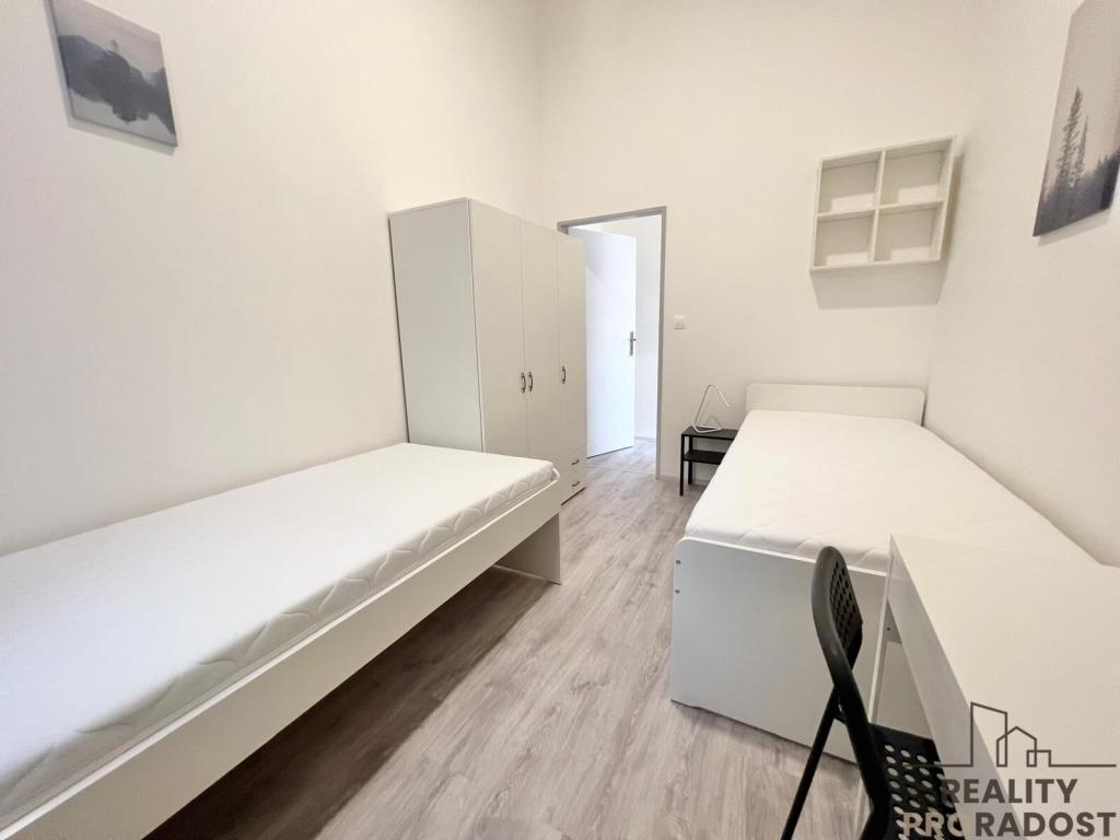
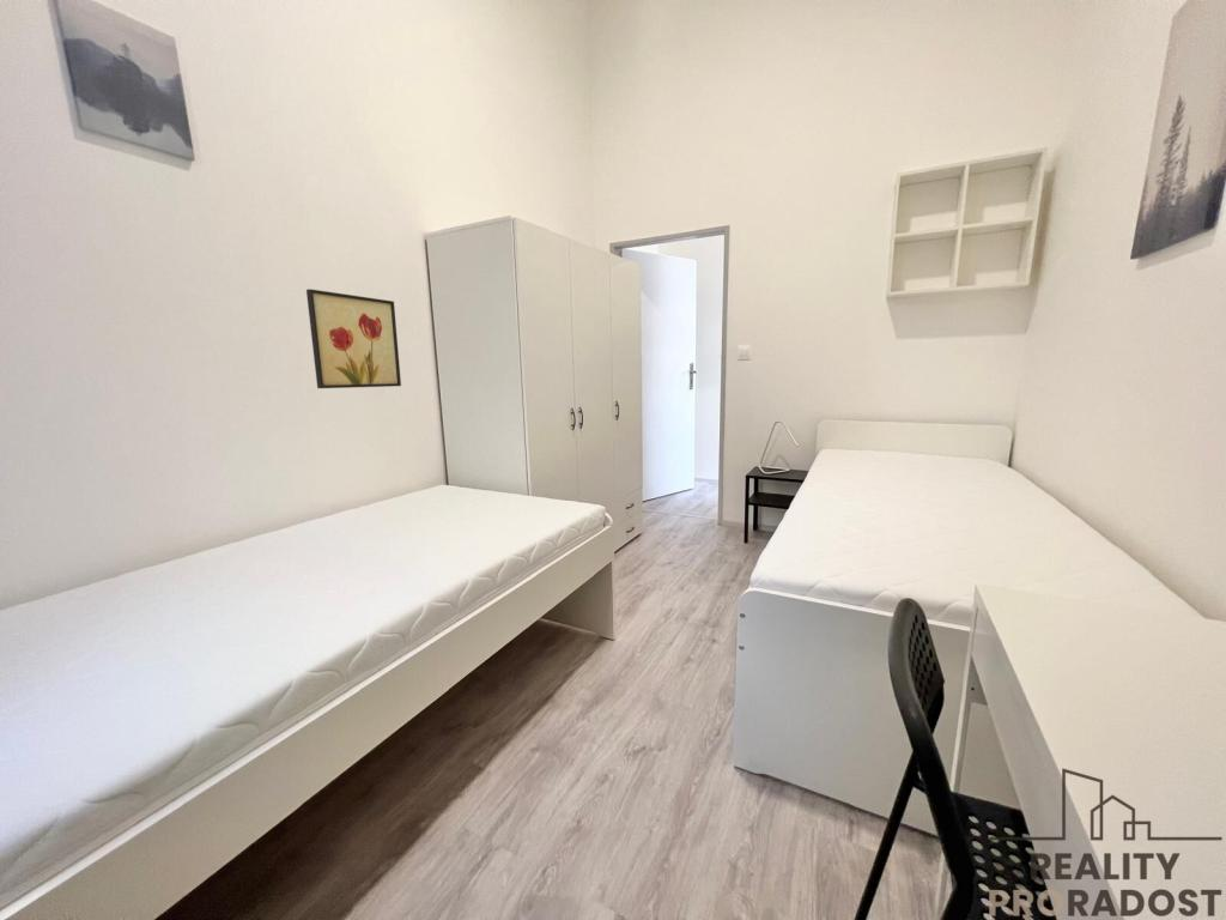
+ wall art [305,288,402,389]
